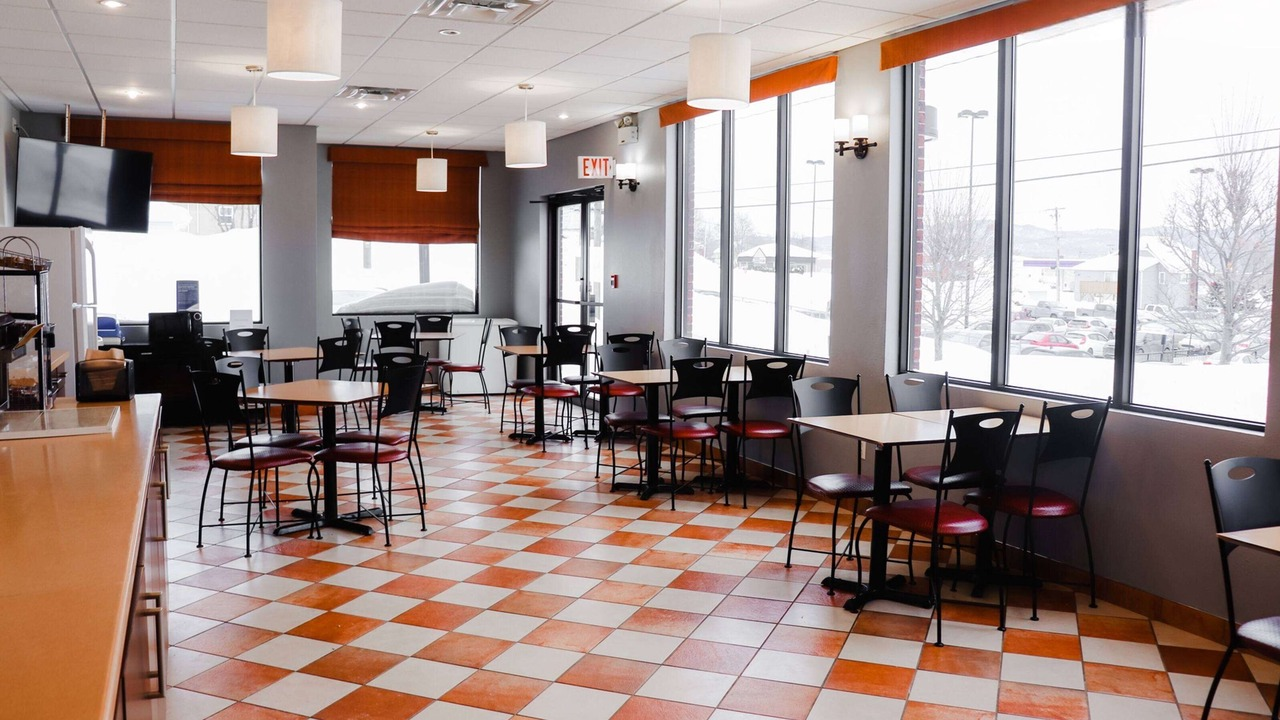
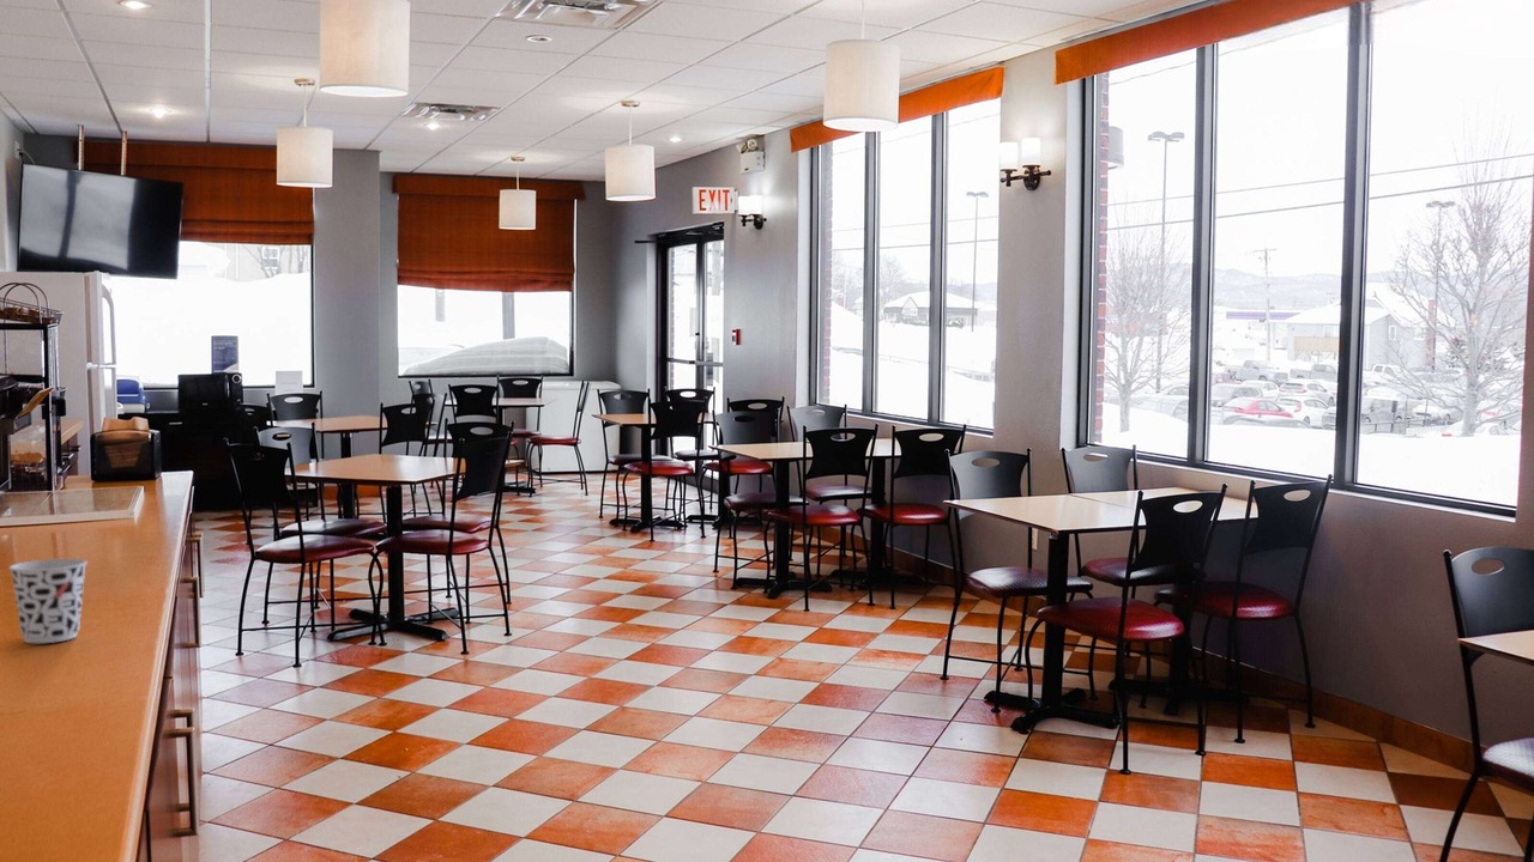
+ cup [8,558,89,644]
